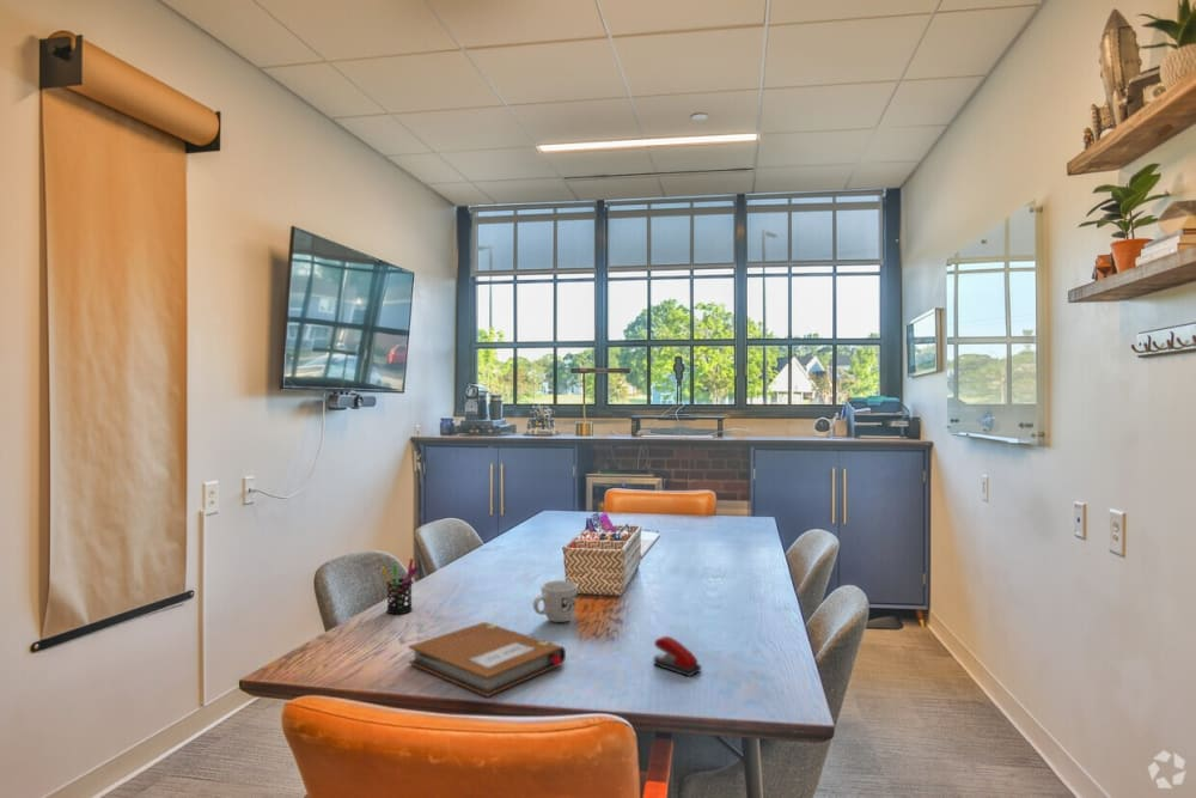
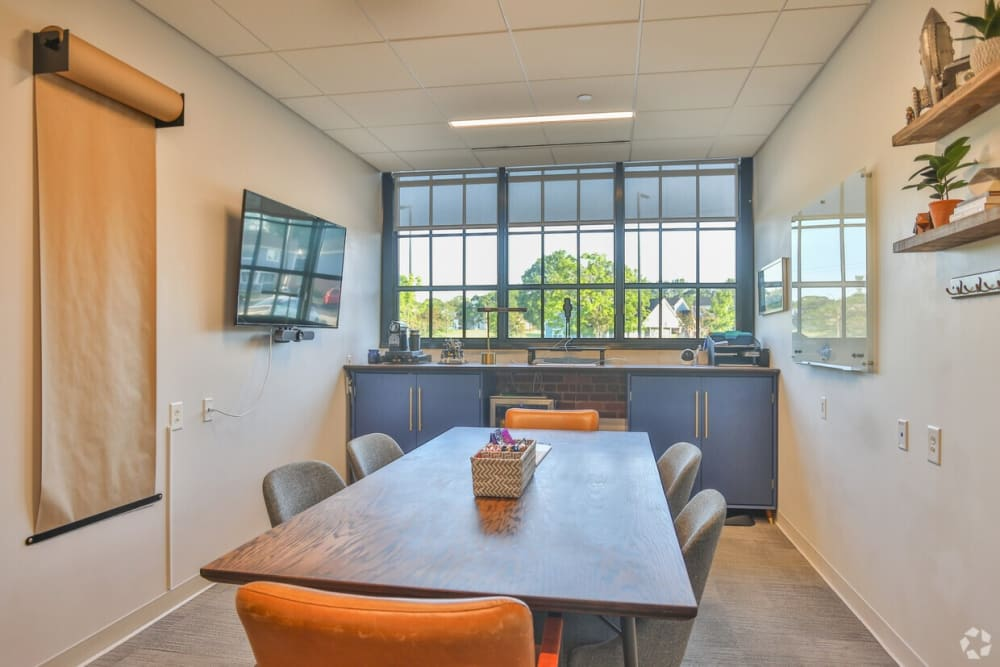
- stapler [653,635,702,677]
- pen holder [380,558,420,615]
- mug [532,579,579,623]
- notebook [408,621,567,698]
